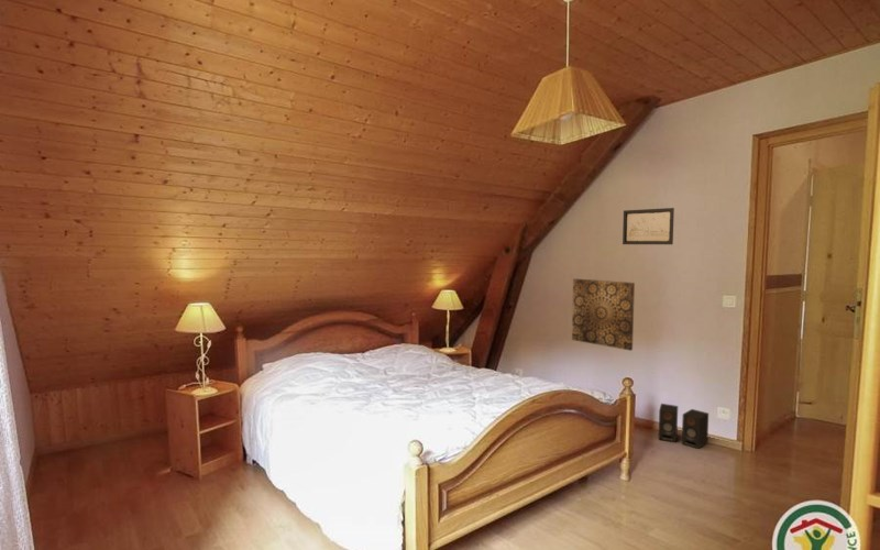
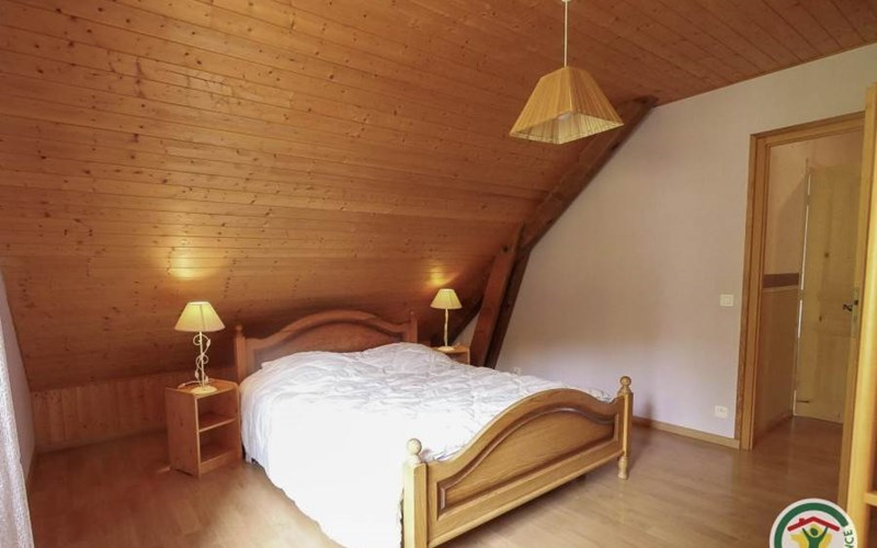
- wall art [622,207,675,245]
- wall art [571,277,636,352]
- speaker [658,403,710,450]
